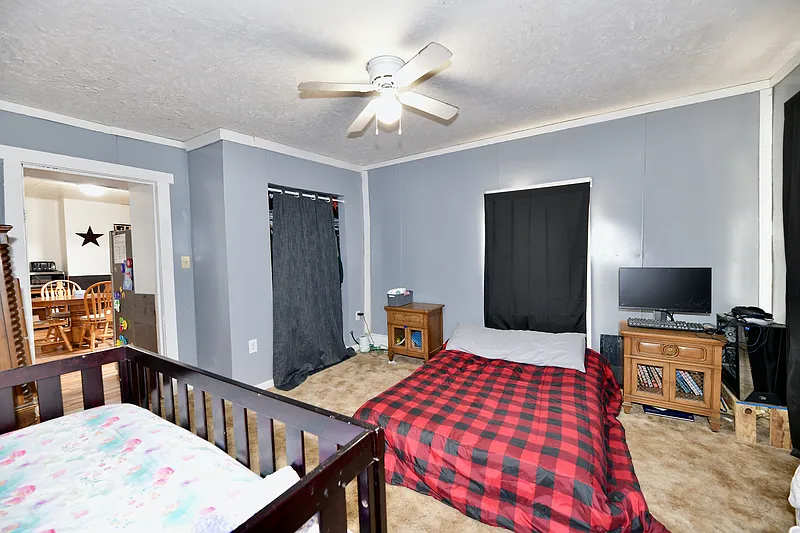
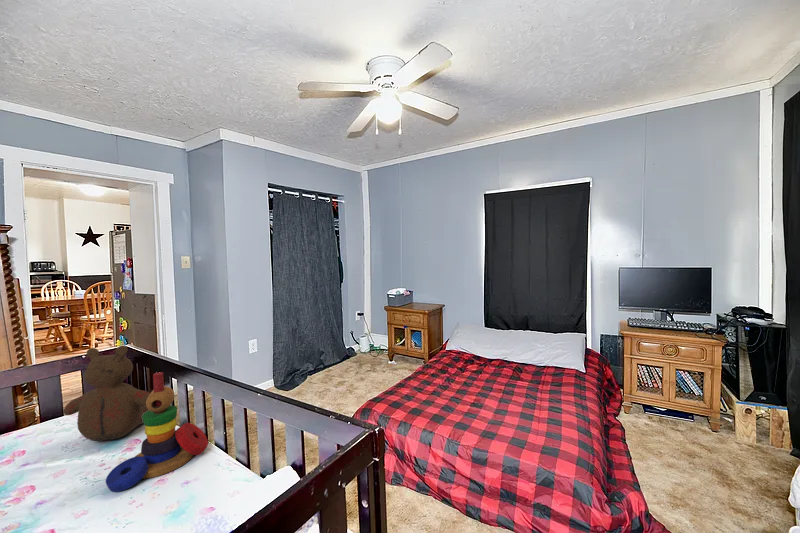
+ teddy bear [62,345,151,442]
+ stacking toy [105,371,209,493]
